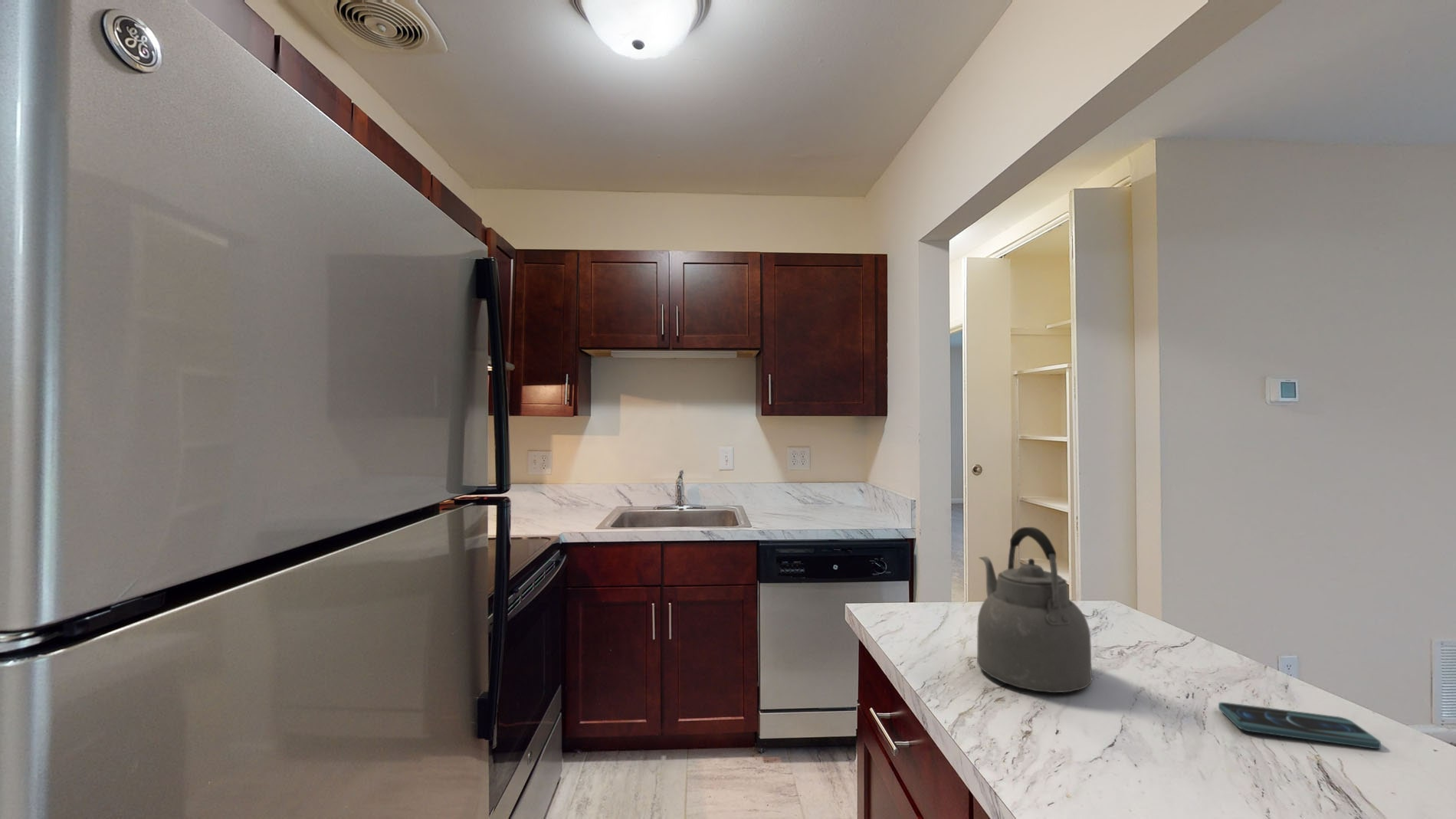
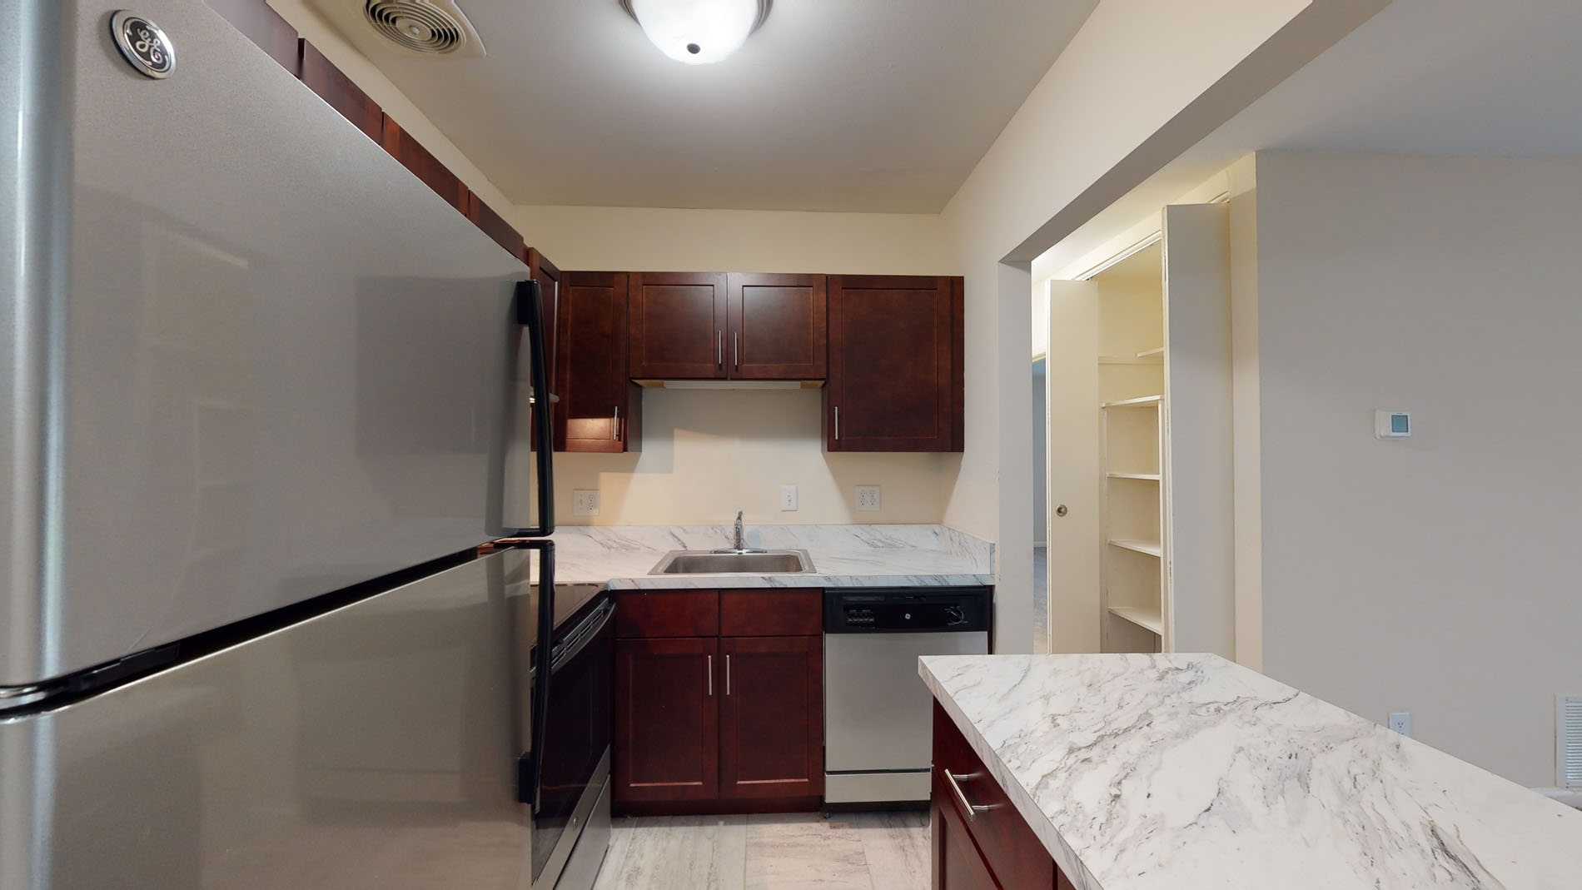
- smartphone [1218,702,1382,749]
- kettle [976,526,1093,693]
